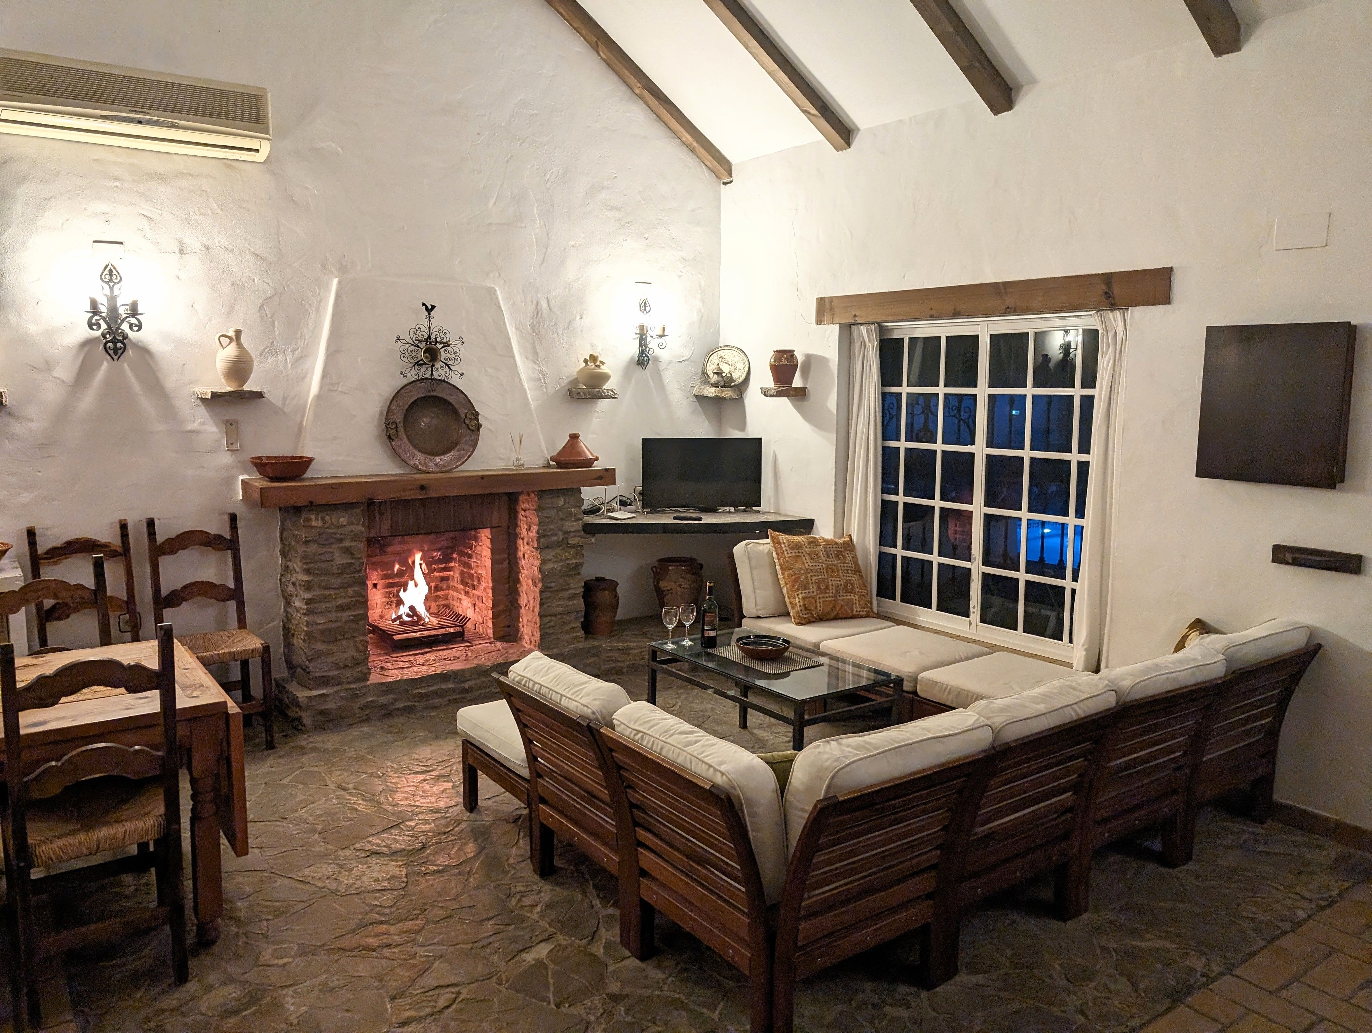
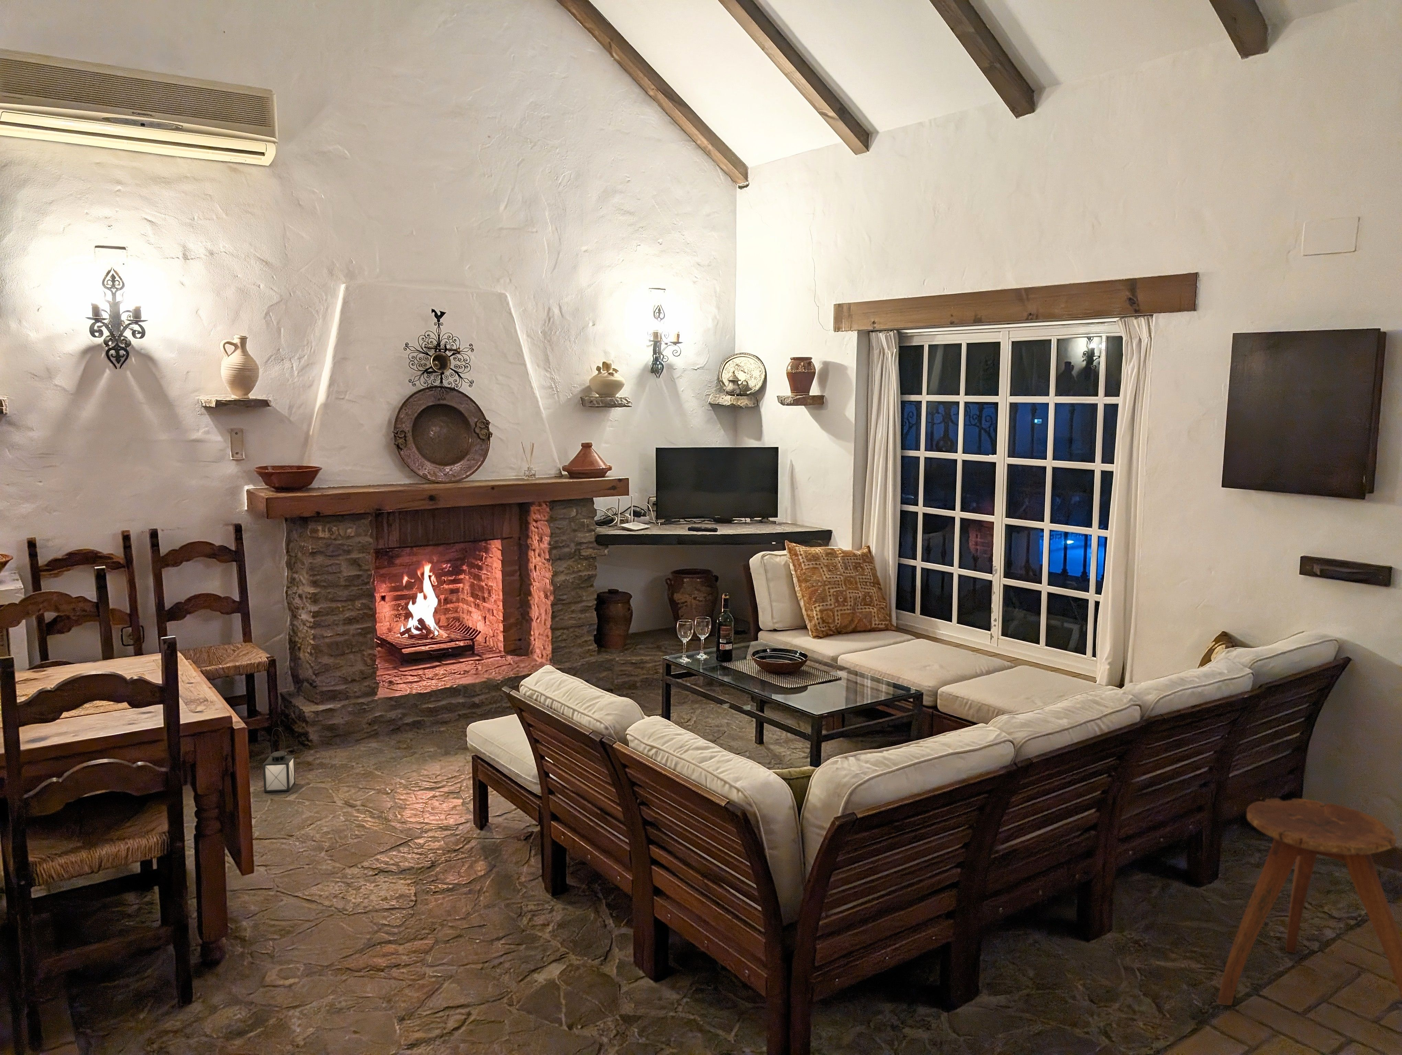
+ lantern [263,728,296,792]
+ stool [1217,798,1402,1006]
